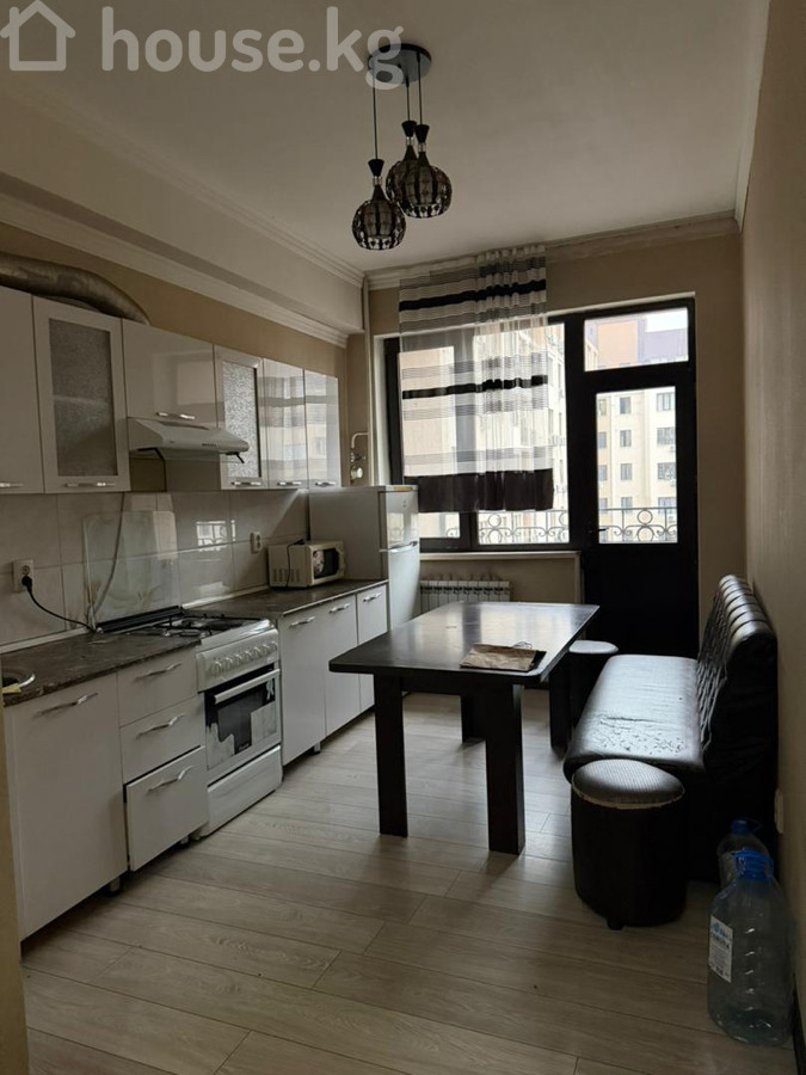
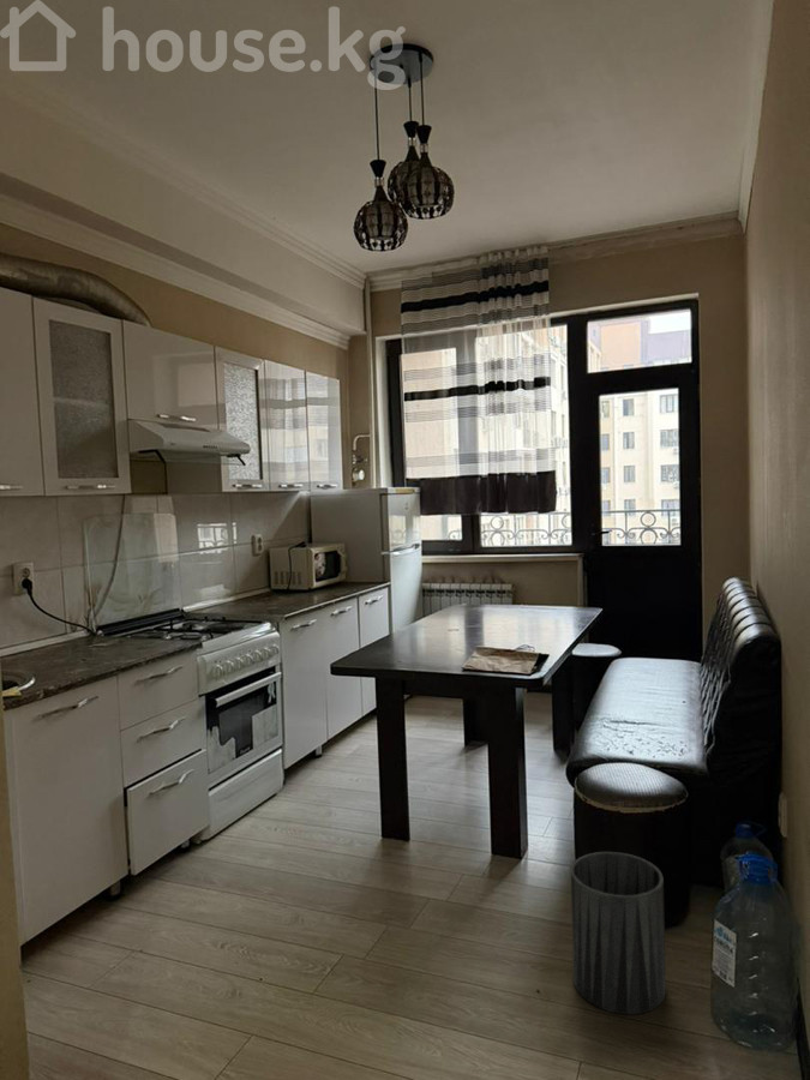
+ trash can [570,851,667,1015]
